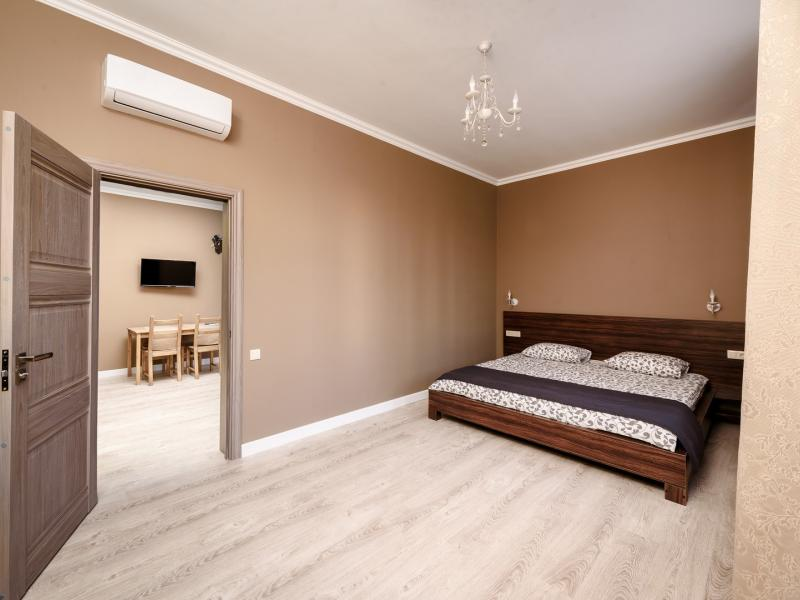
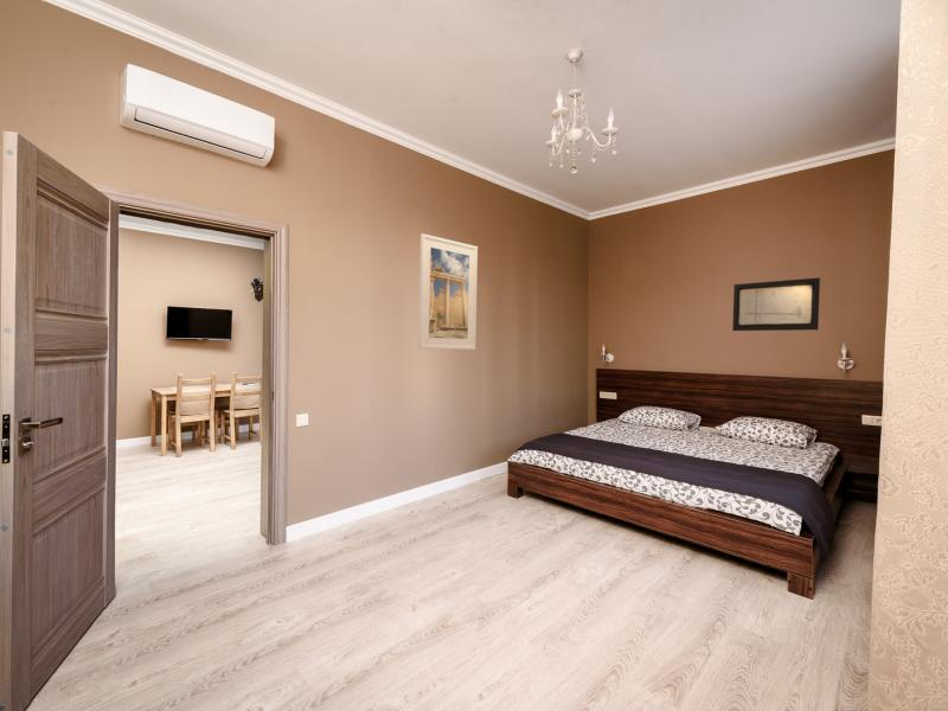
+ wall art [731,276,821,332]
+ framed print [417,232,479,351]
